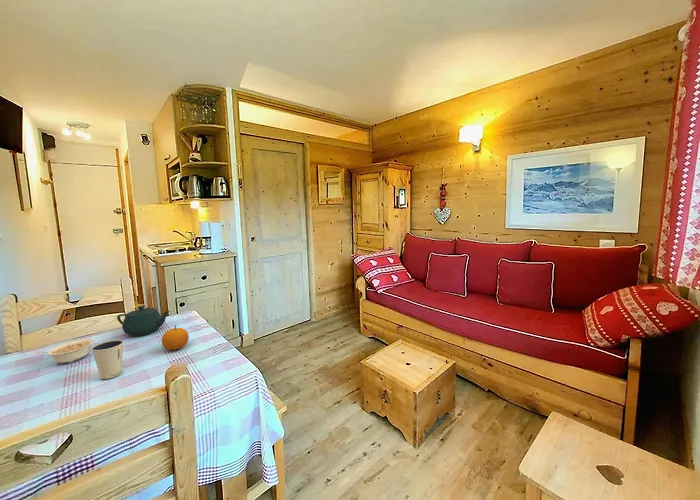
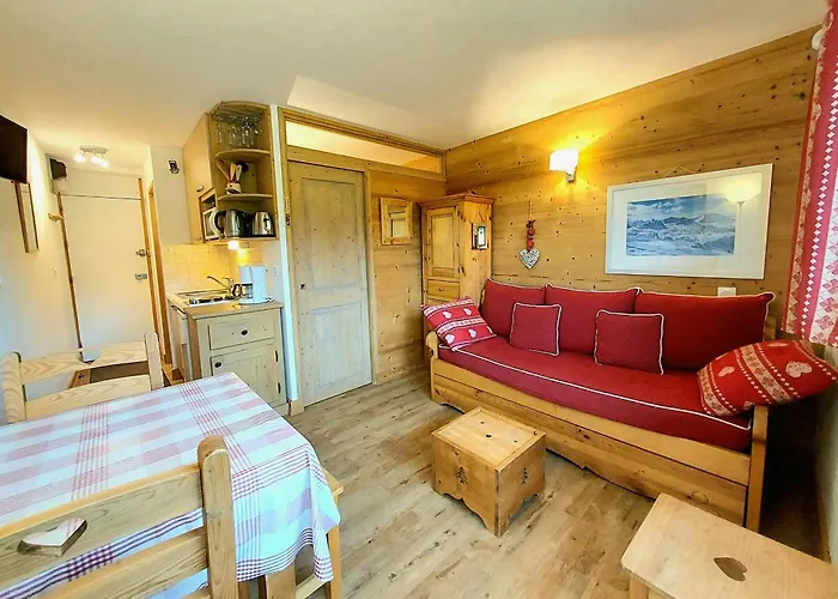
- dixie cup [90,339,124,380]
- legume [35,338,95,365]
- fruit [161,324,190,351]
- teapot [116,304,171,337]
